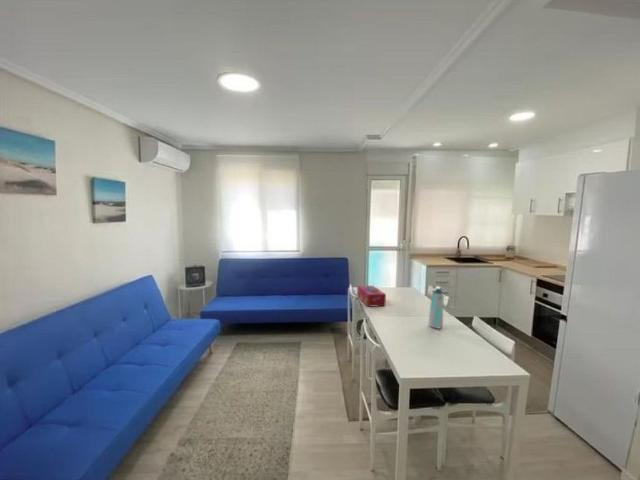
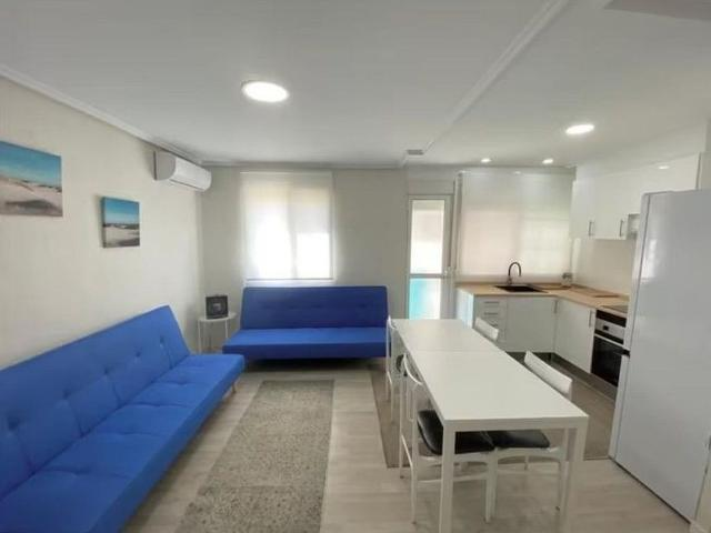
- tissue box [356,285,387,308]
- water bottle [427,286,445,330]
